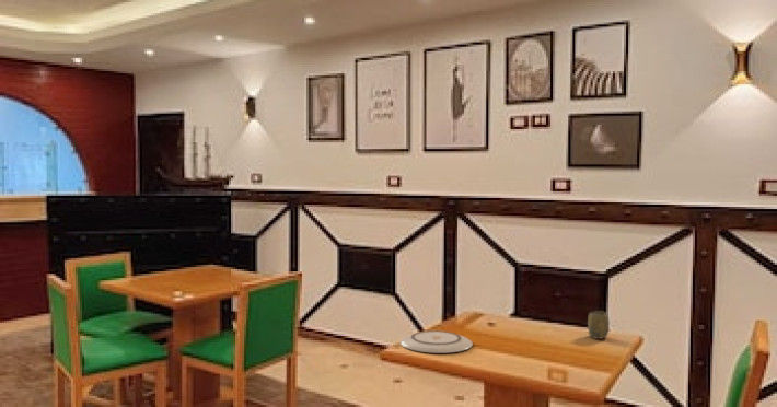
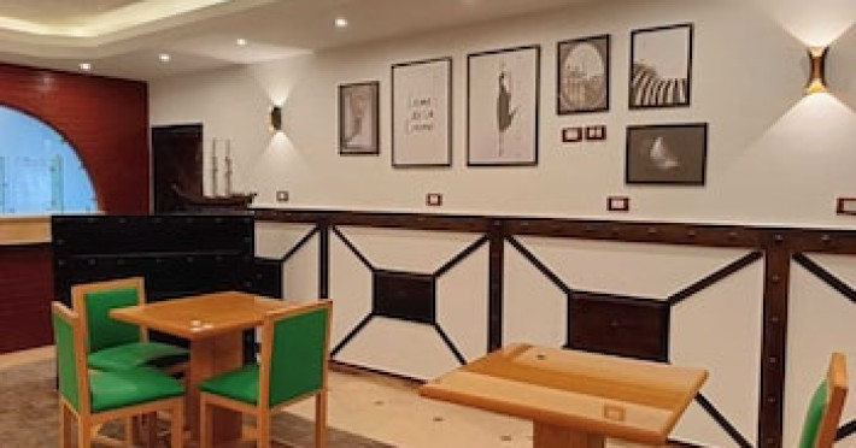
- plate [398,329,474,354]
- cup [587,310,611,340]
